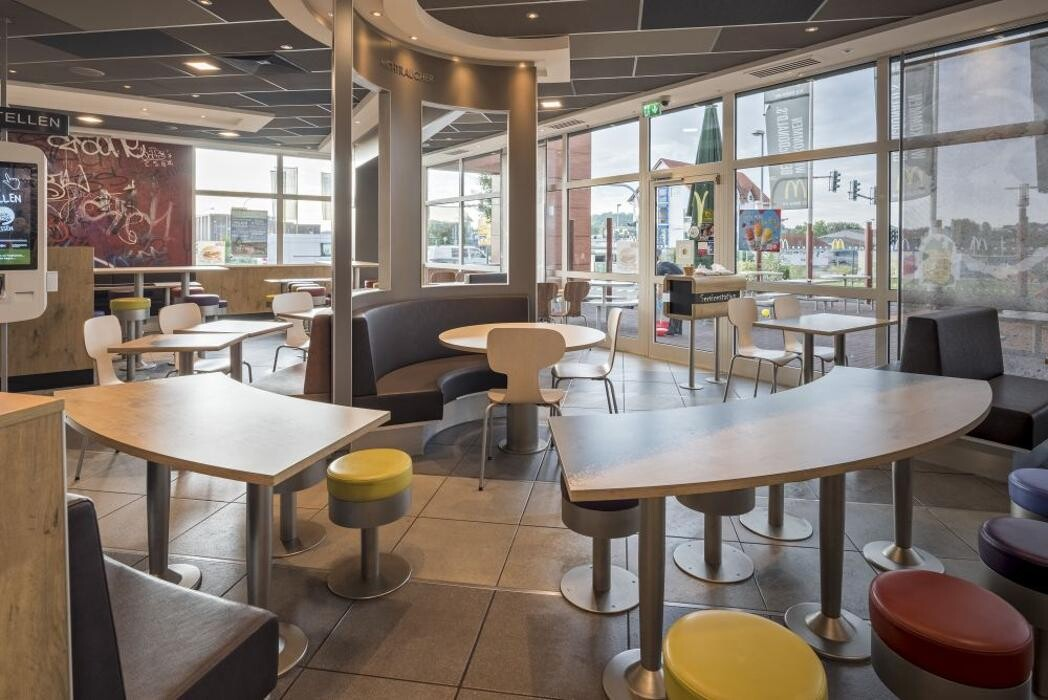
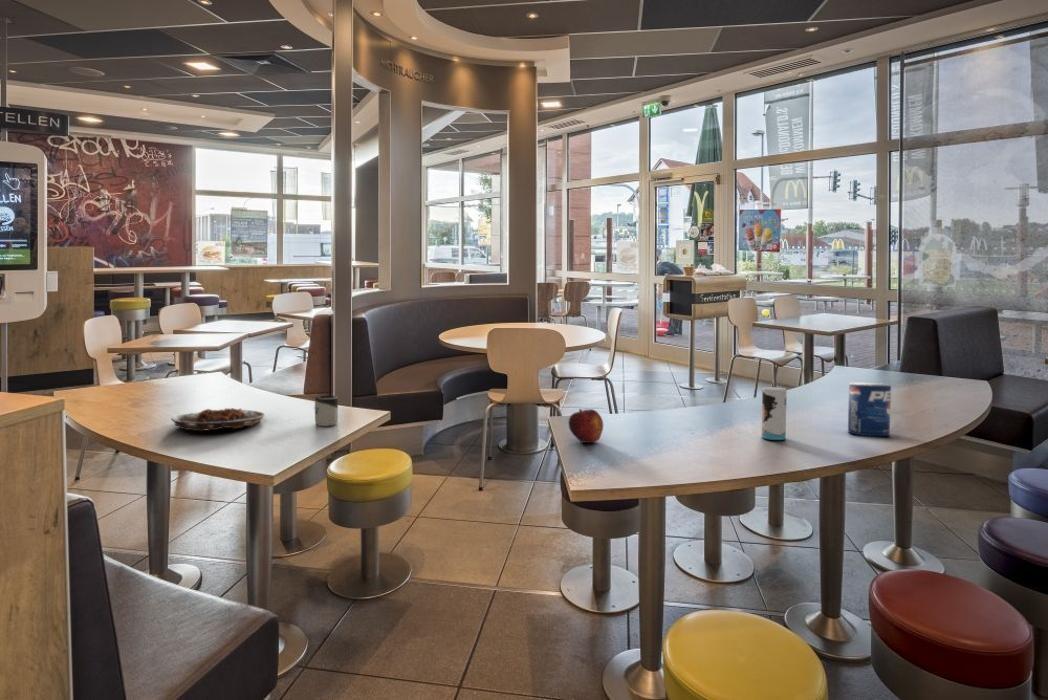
+ cup [761,386,788,441]
+ fruit [567,408,604,444]
+ pop [847,382,892,437]
+ cup [313,395,339,427]
+ plate [170,407,266,432]
